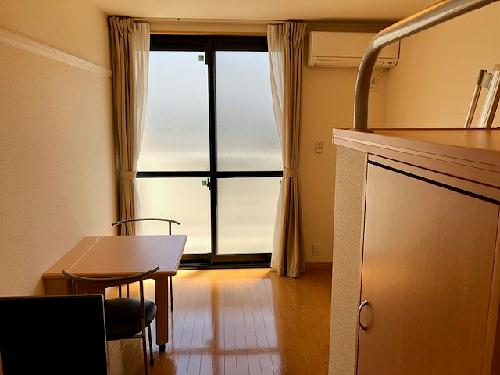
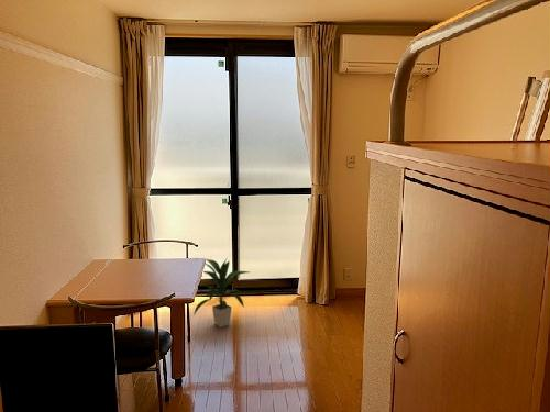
+ indoor plant [193,256,251,329]
